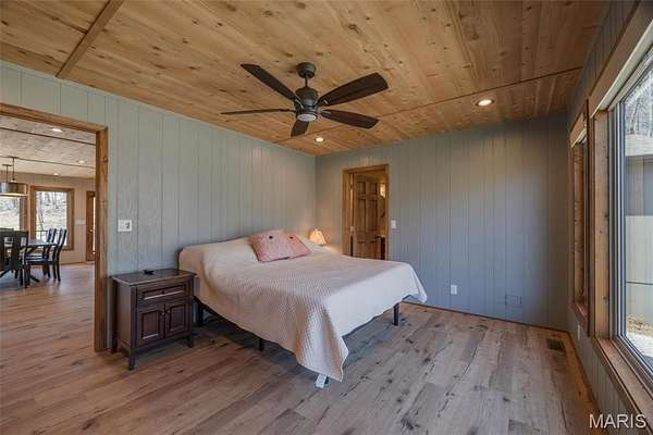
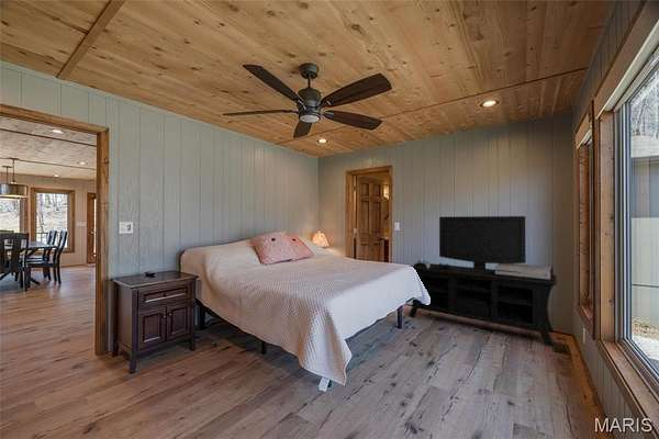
+ media console [407,215,558,349]
